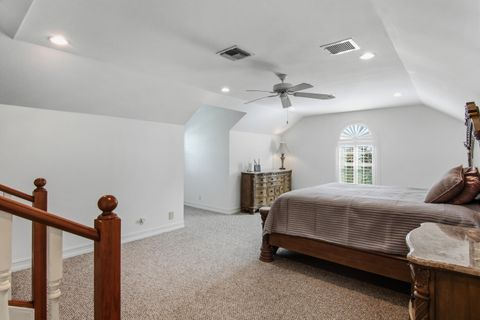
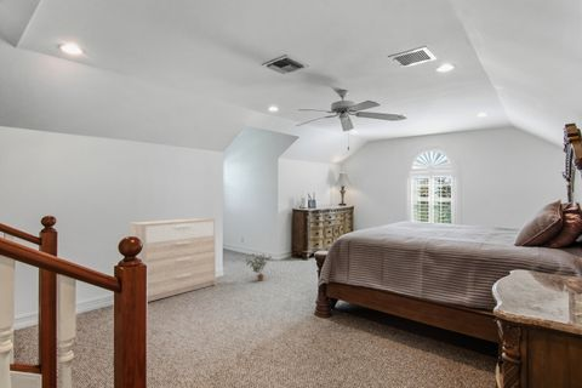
+ potted plant [245,252,273,283]
+ sideboard [129,217,217,303]
